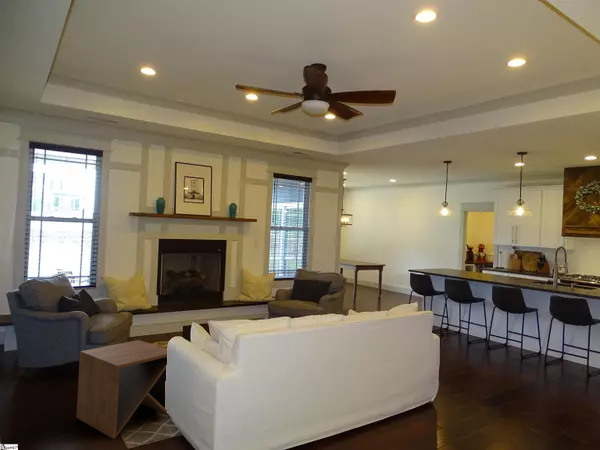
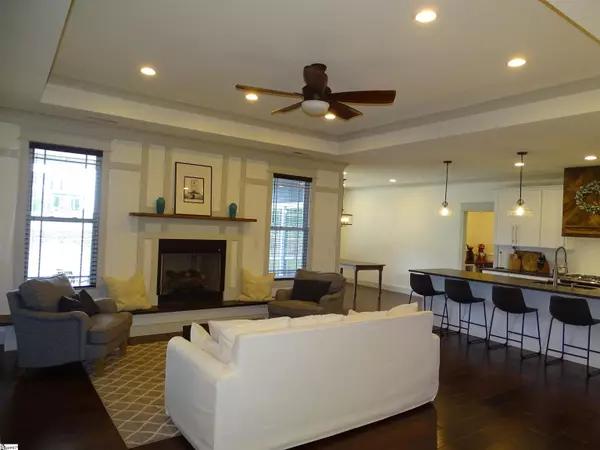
- side table [76,339,171,440]
